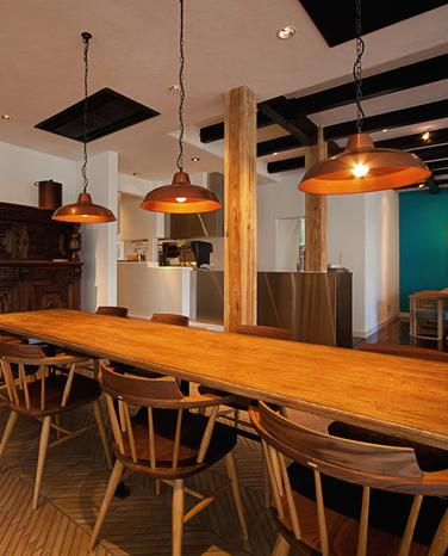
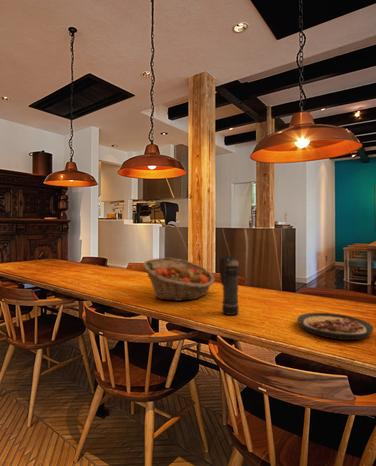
+ fruit basket [142,257,216,302]
+ plate [296,312,375,341]
+ smoke grenade [218,255,240,316]
